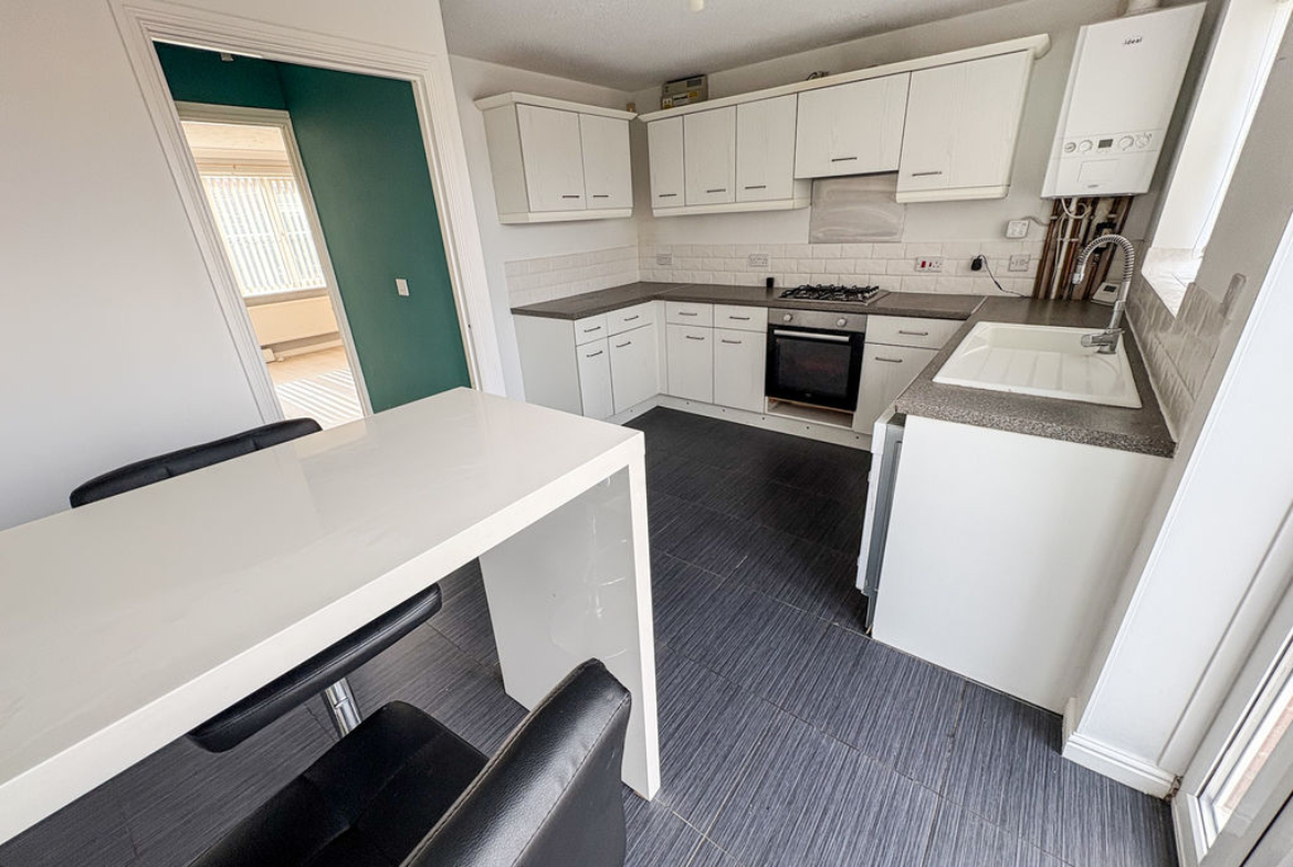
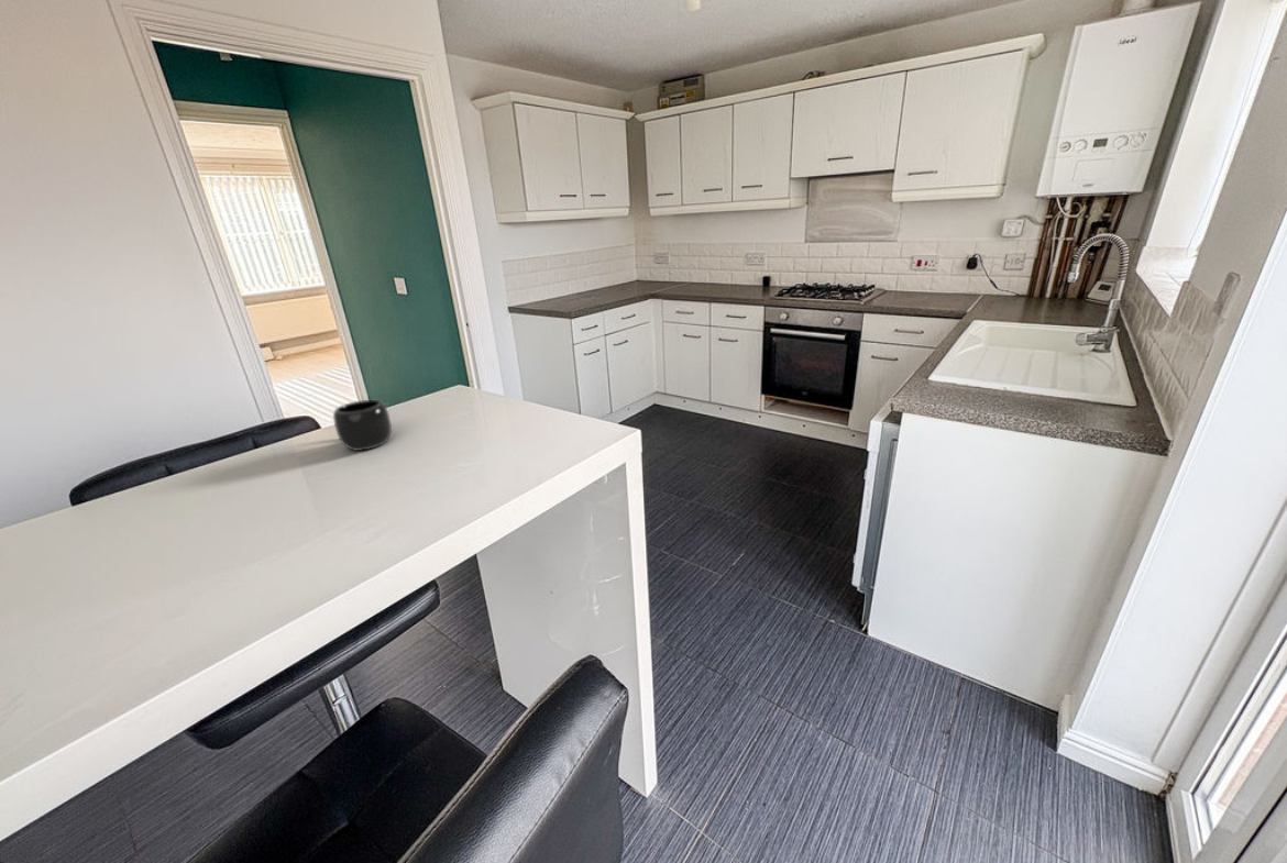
+ mug [332,399,393,452]
